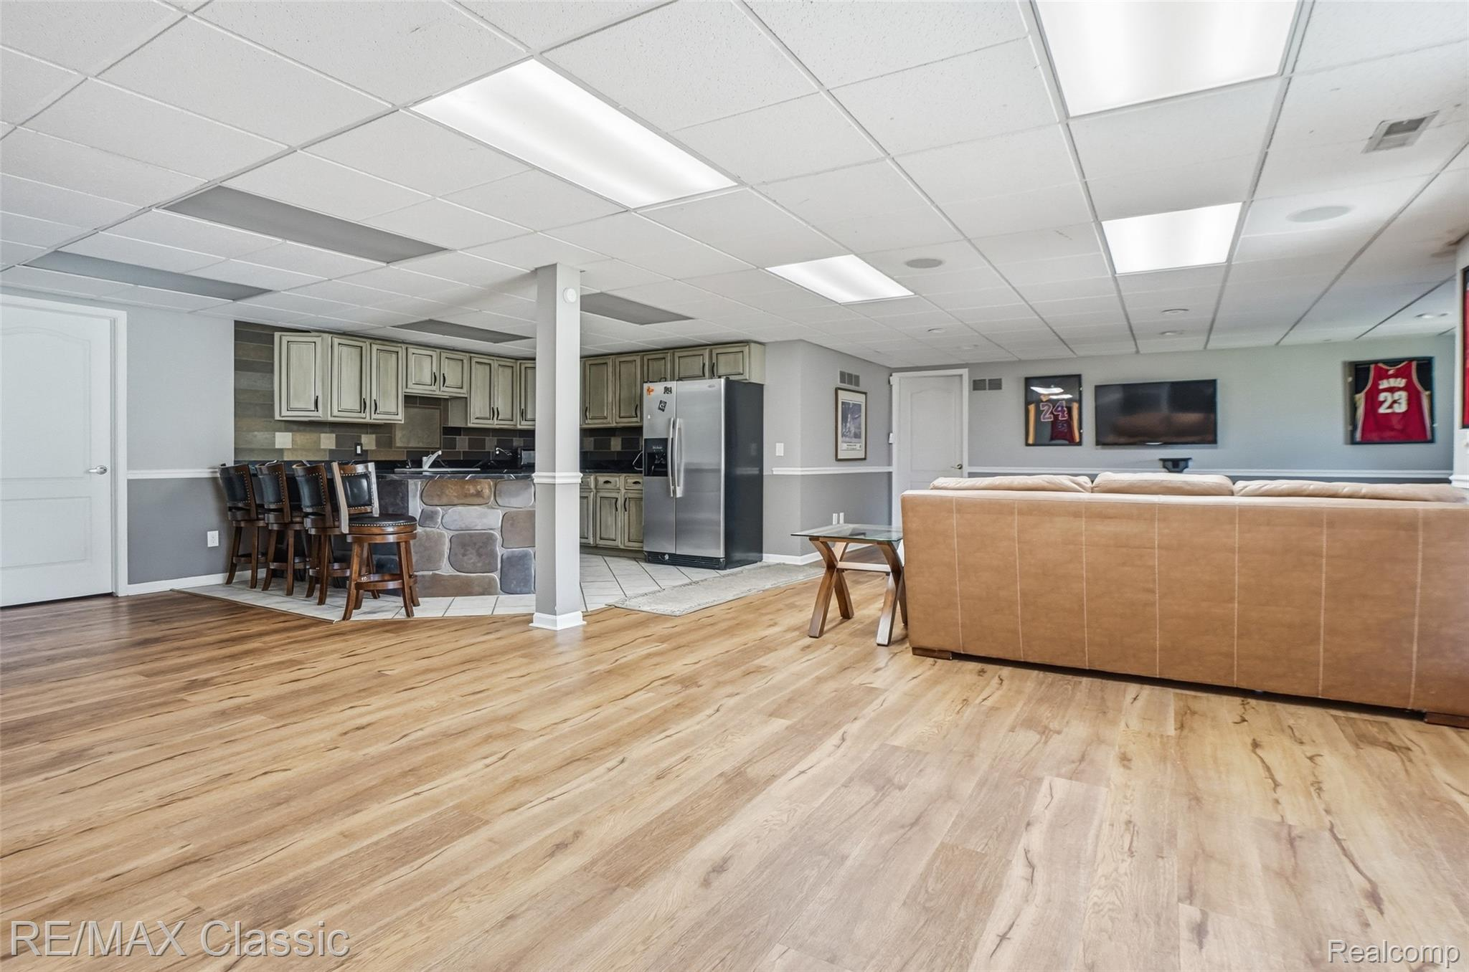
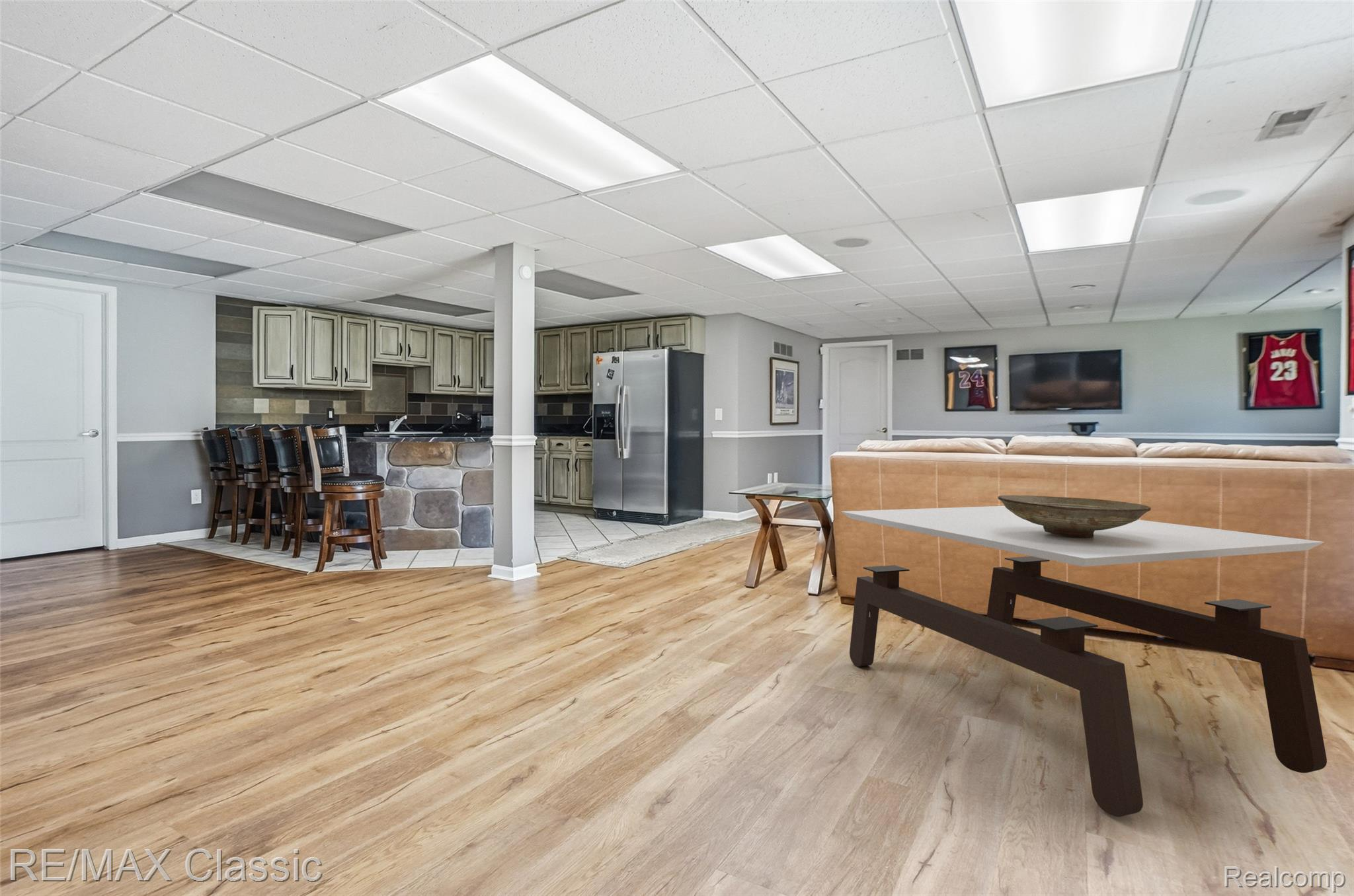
+ decorative bowl [997,495,1152,538]
+ coffee table [840,505,1328,817]
